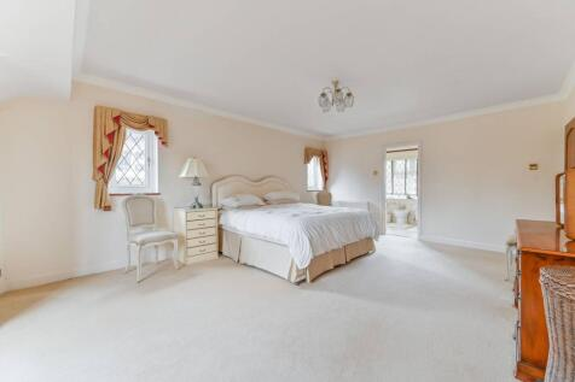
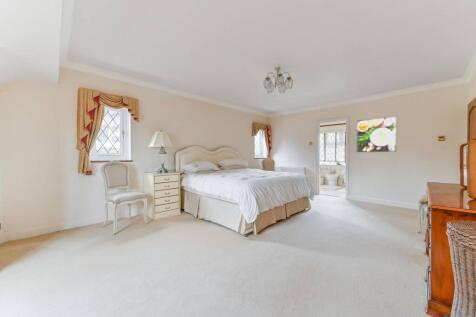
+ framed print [356,115,397,153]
